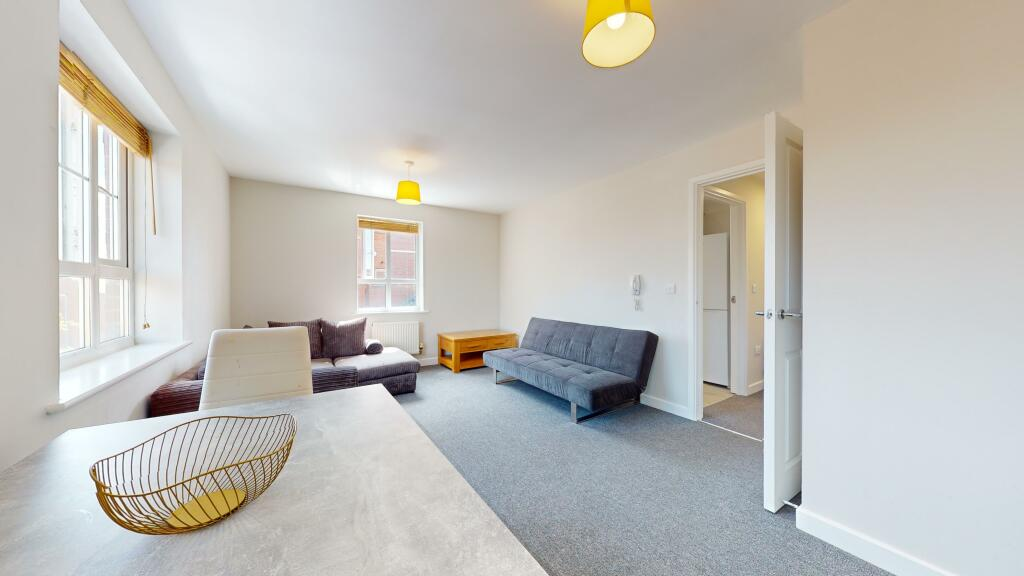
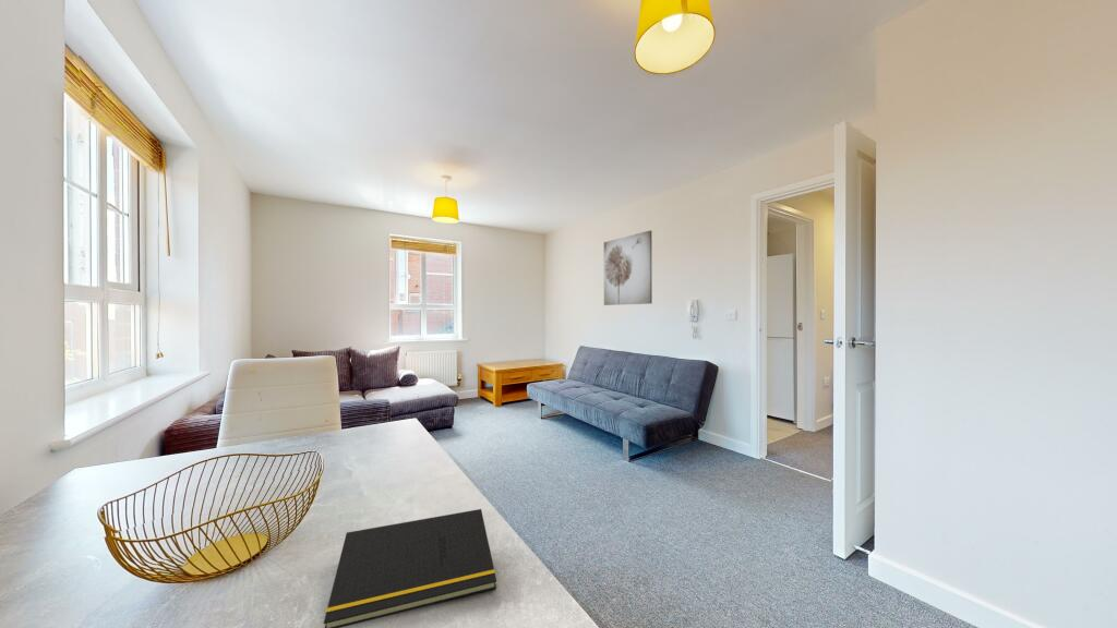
+ wall art [603,229,653,306]
+ notepad [323,508,497,628]
